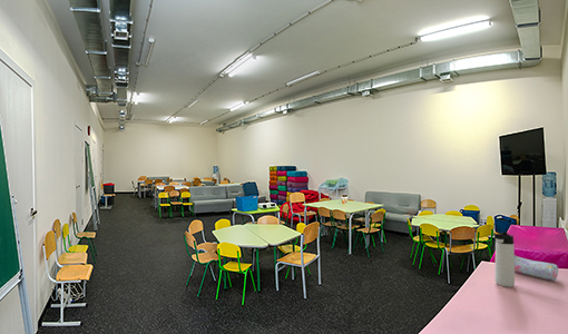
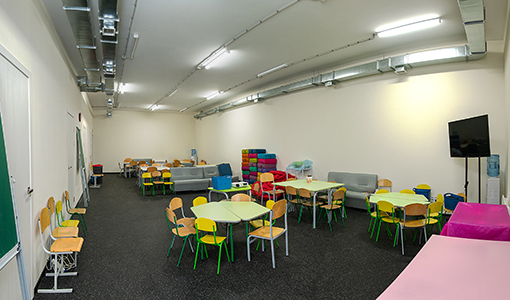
- pencil case [515,255,559,282]
- thermos bottle [492,230,516,288]
